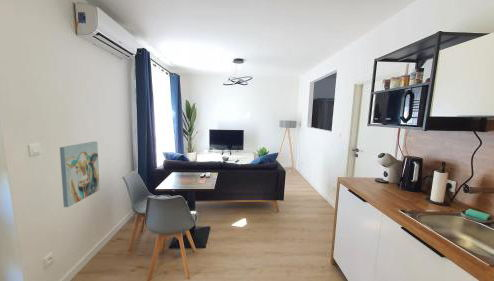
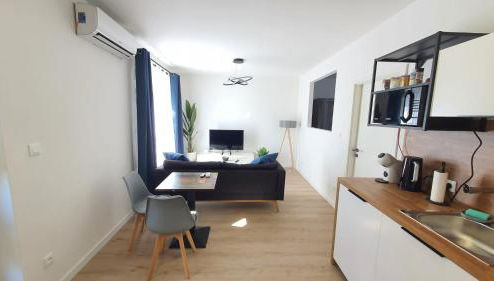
- wall art [59,140,101,208]
